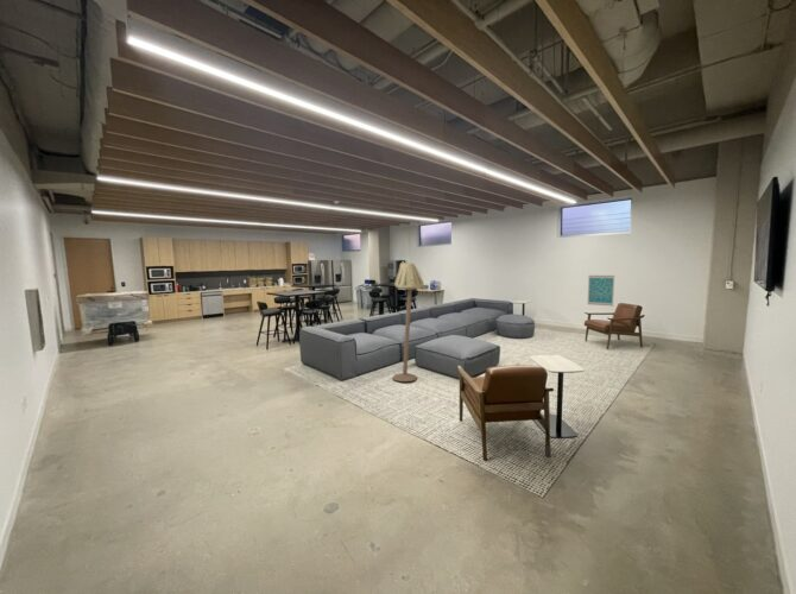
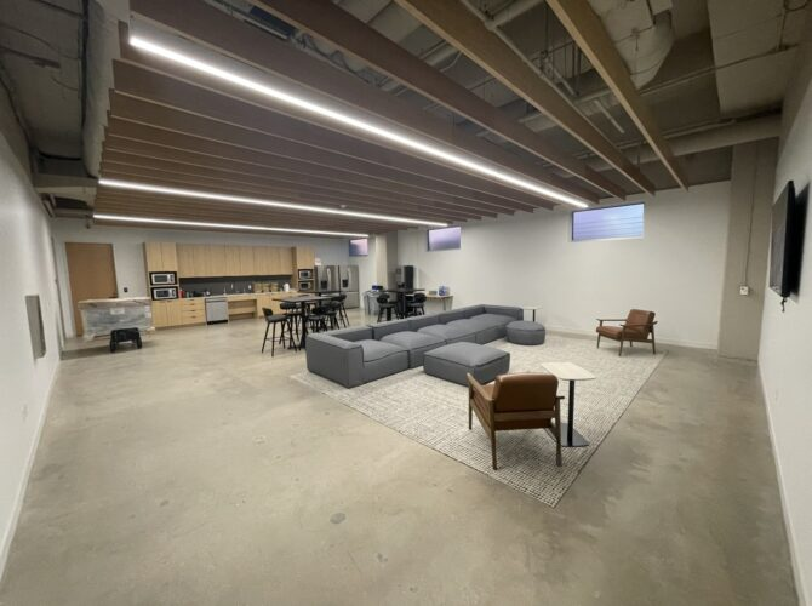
- wall art [587,274,615,307]
- floor lamp [391,260,425,383]
